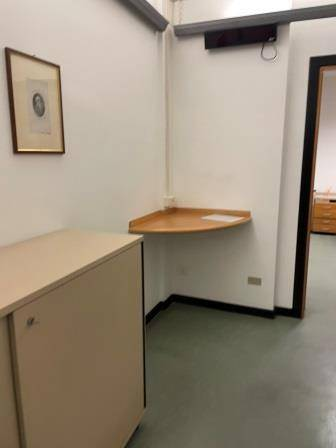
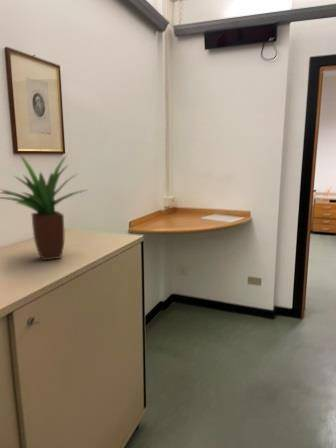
+ potted plant [0,153,88,262]
